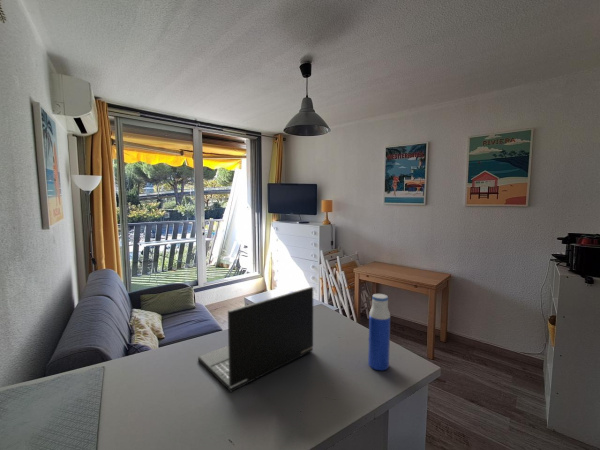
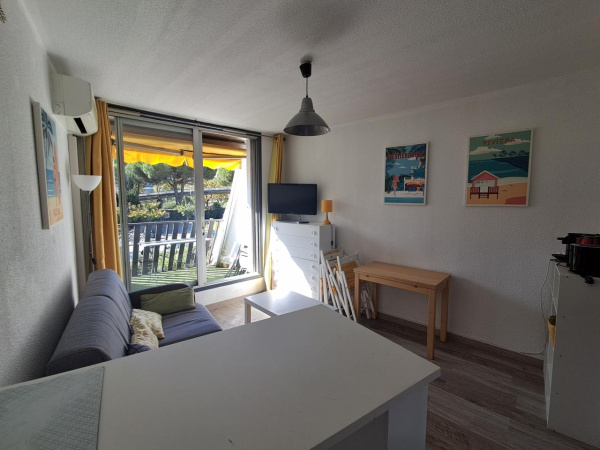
- water bottle [367,293,391,371]
- laptop [197,286,314,393]
